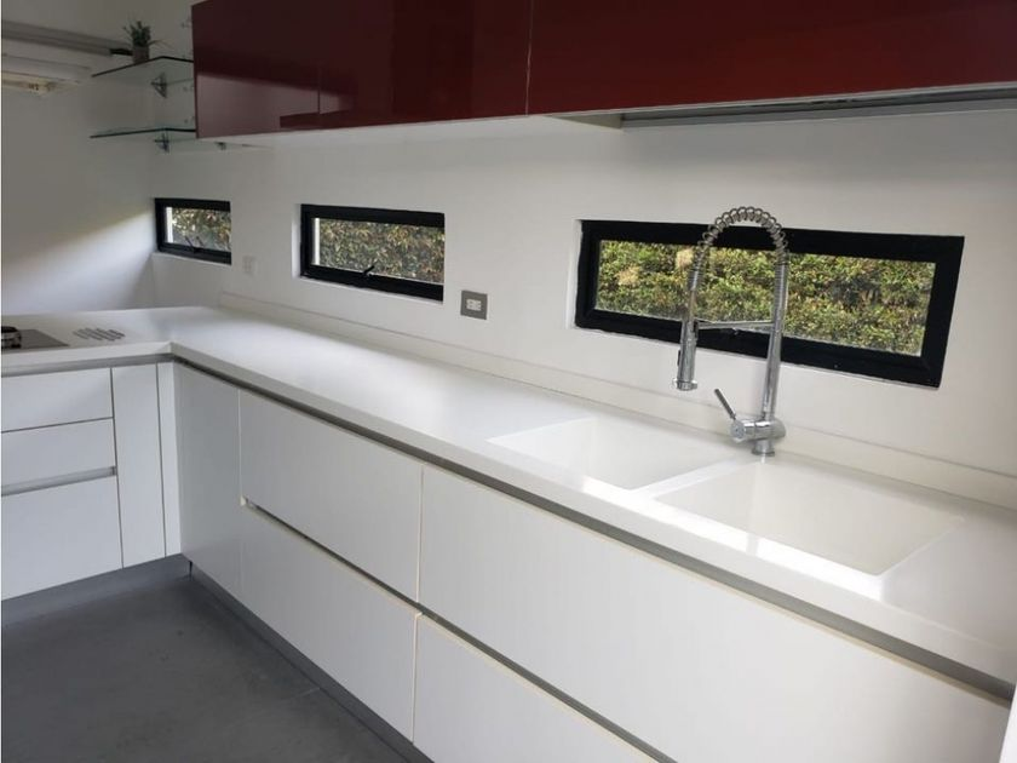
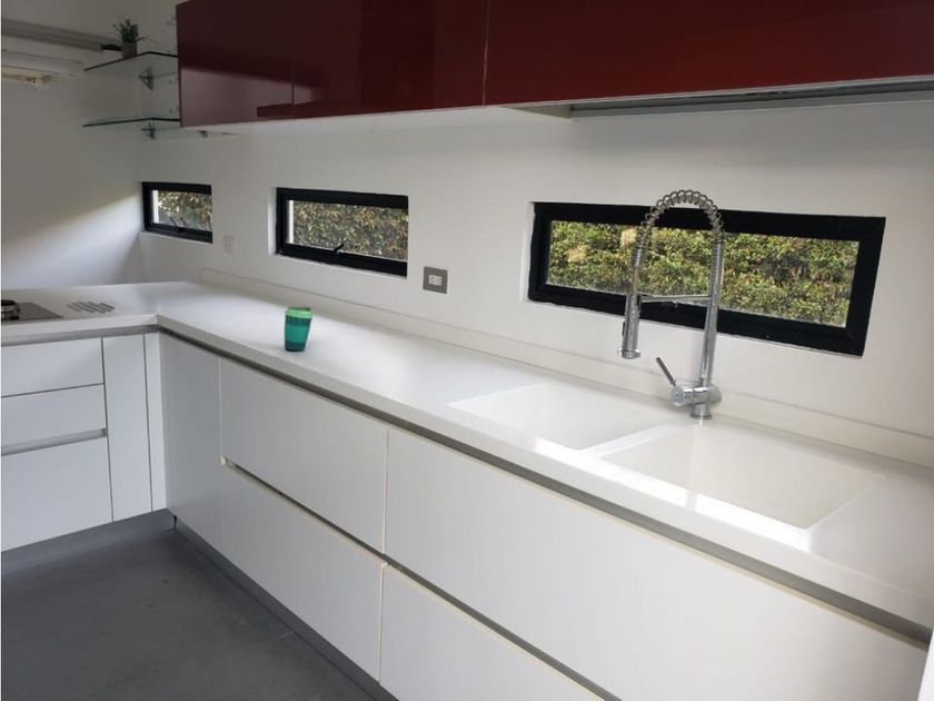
+ cup [282,306,315,352]
